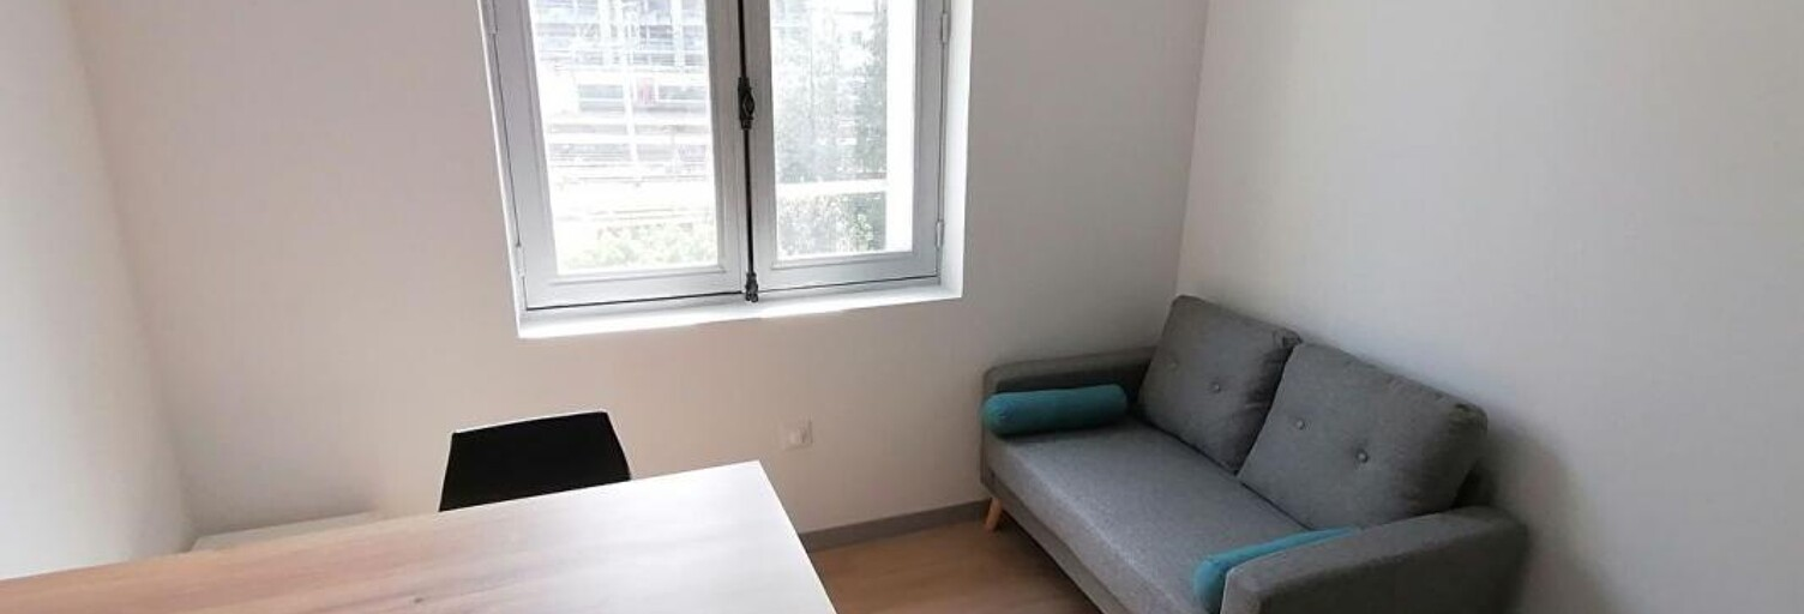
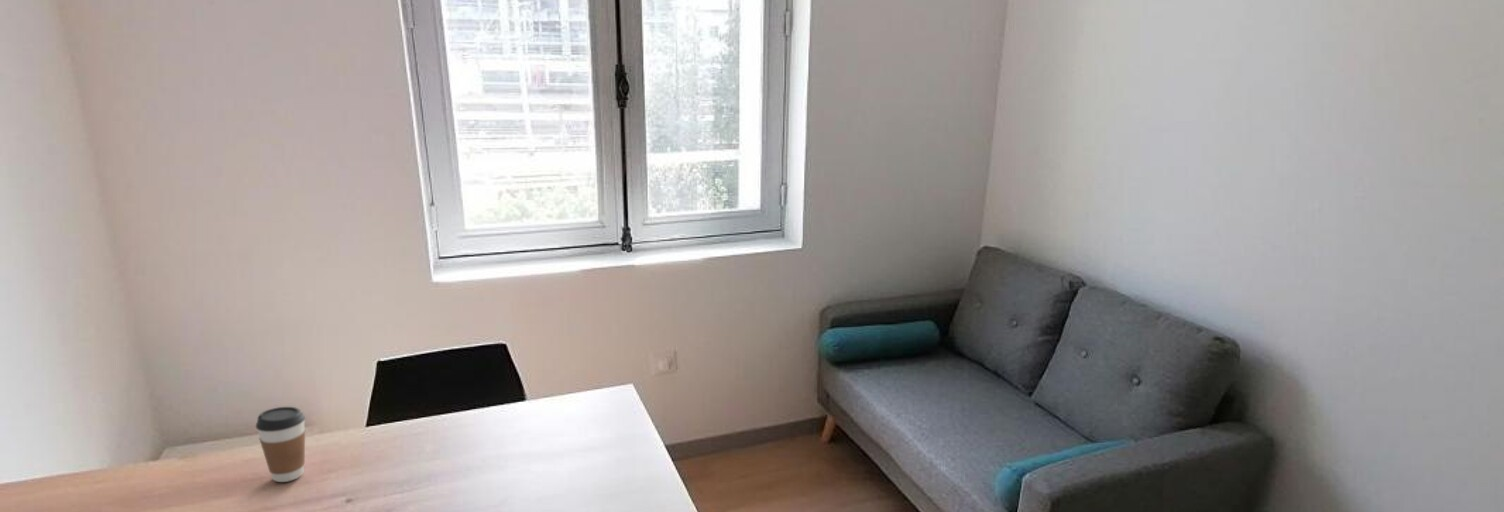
+ coffee cup [255,406,306,483]
